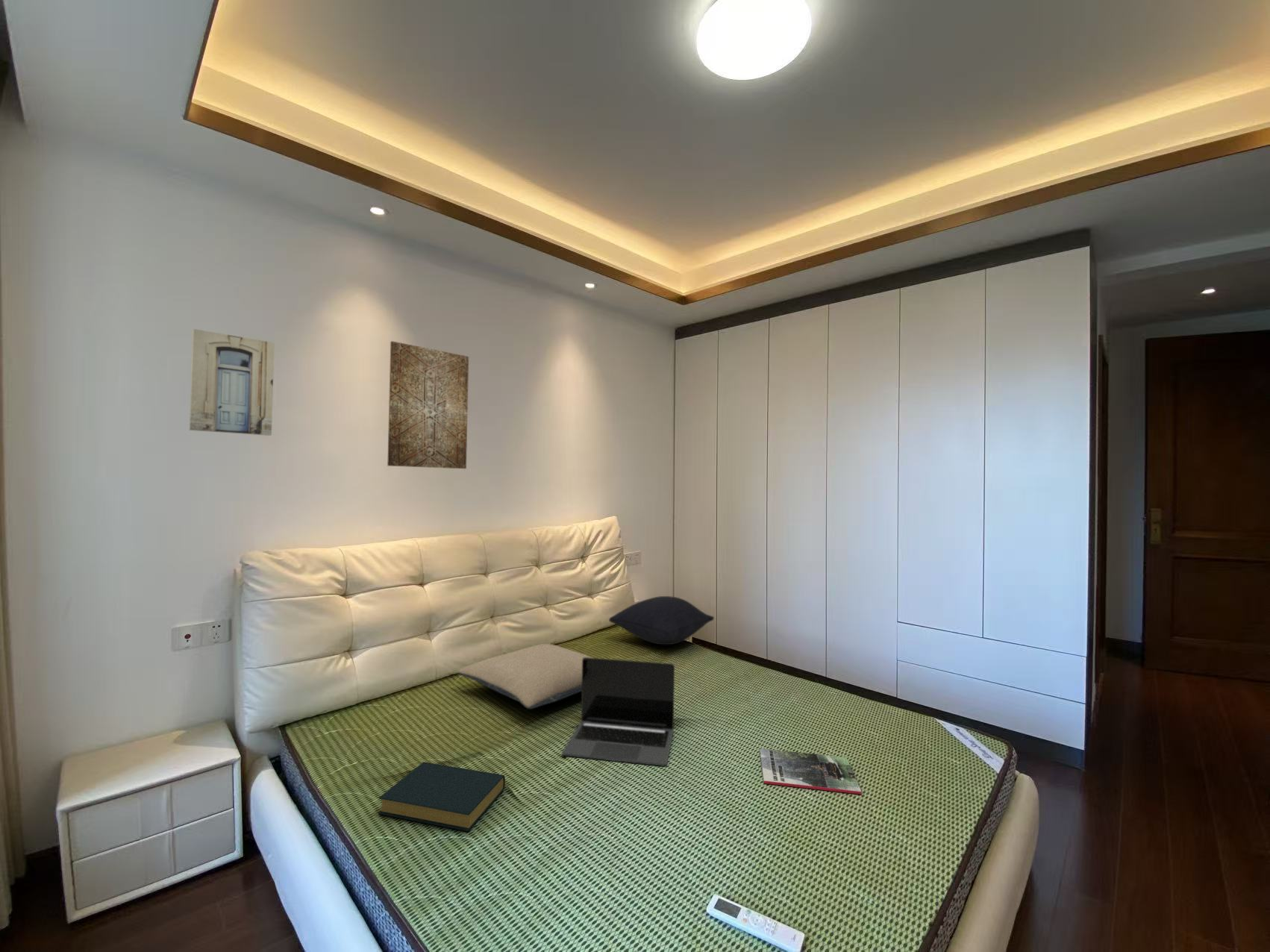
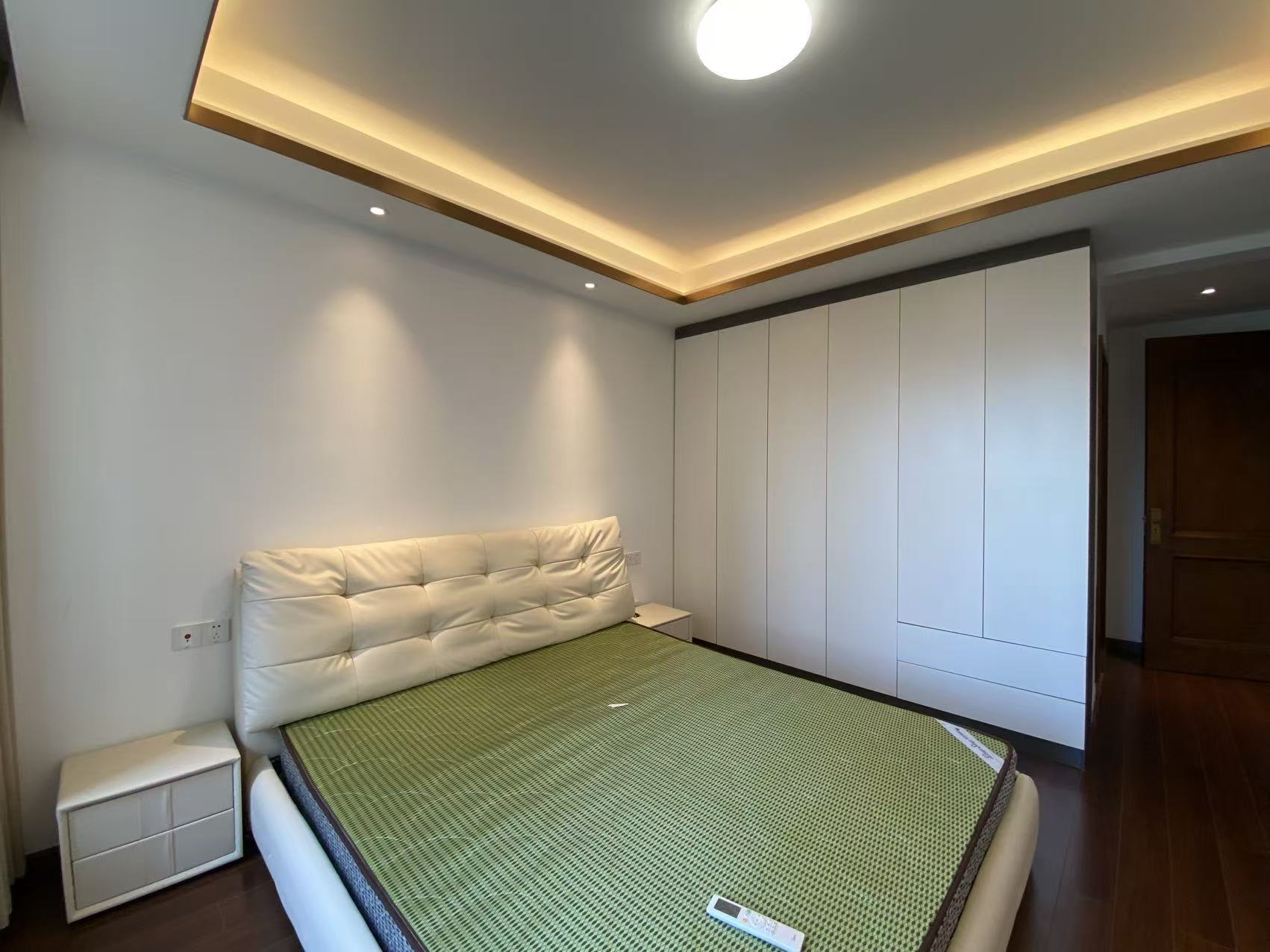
- hardback book [378,761,506,832]
- laptop [561,657,675,767]
- pillow [457,643,593,710]
- wall art [387,340,469,469]
- pillow [608,595,715,645]
- wall art [189,328,275,436]
- magazine [759,748,863,795]
